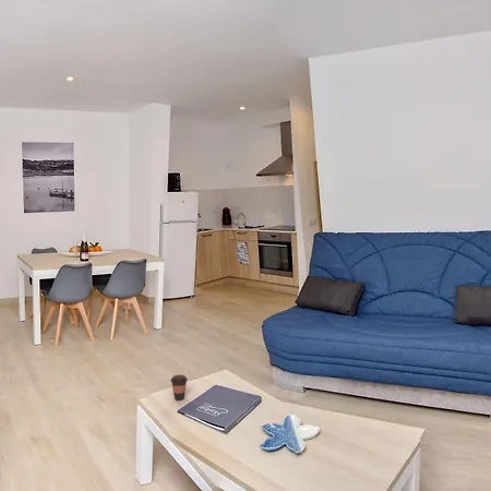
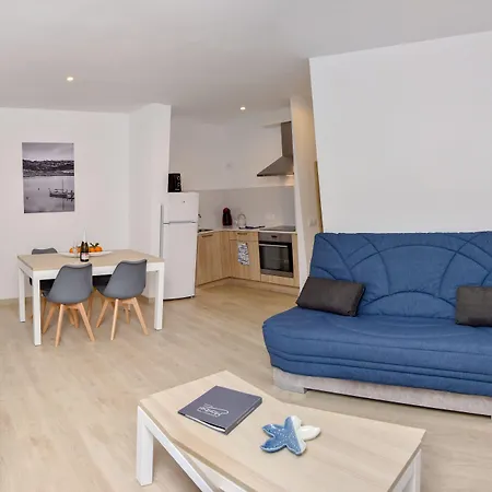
- coffee cup [170,374,189,400]
